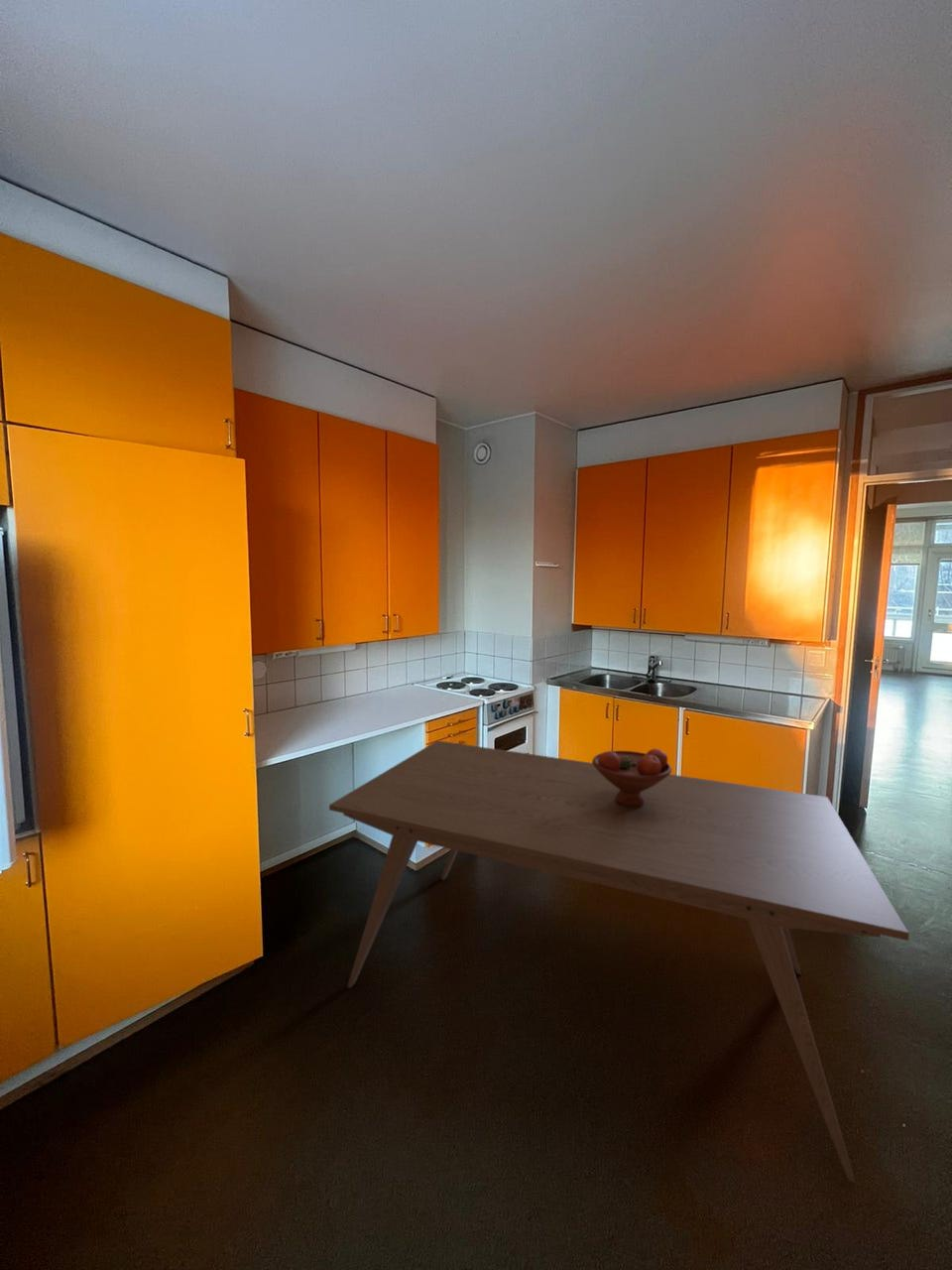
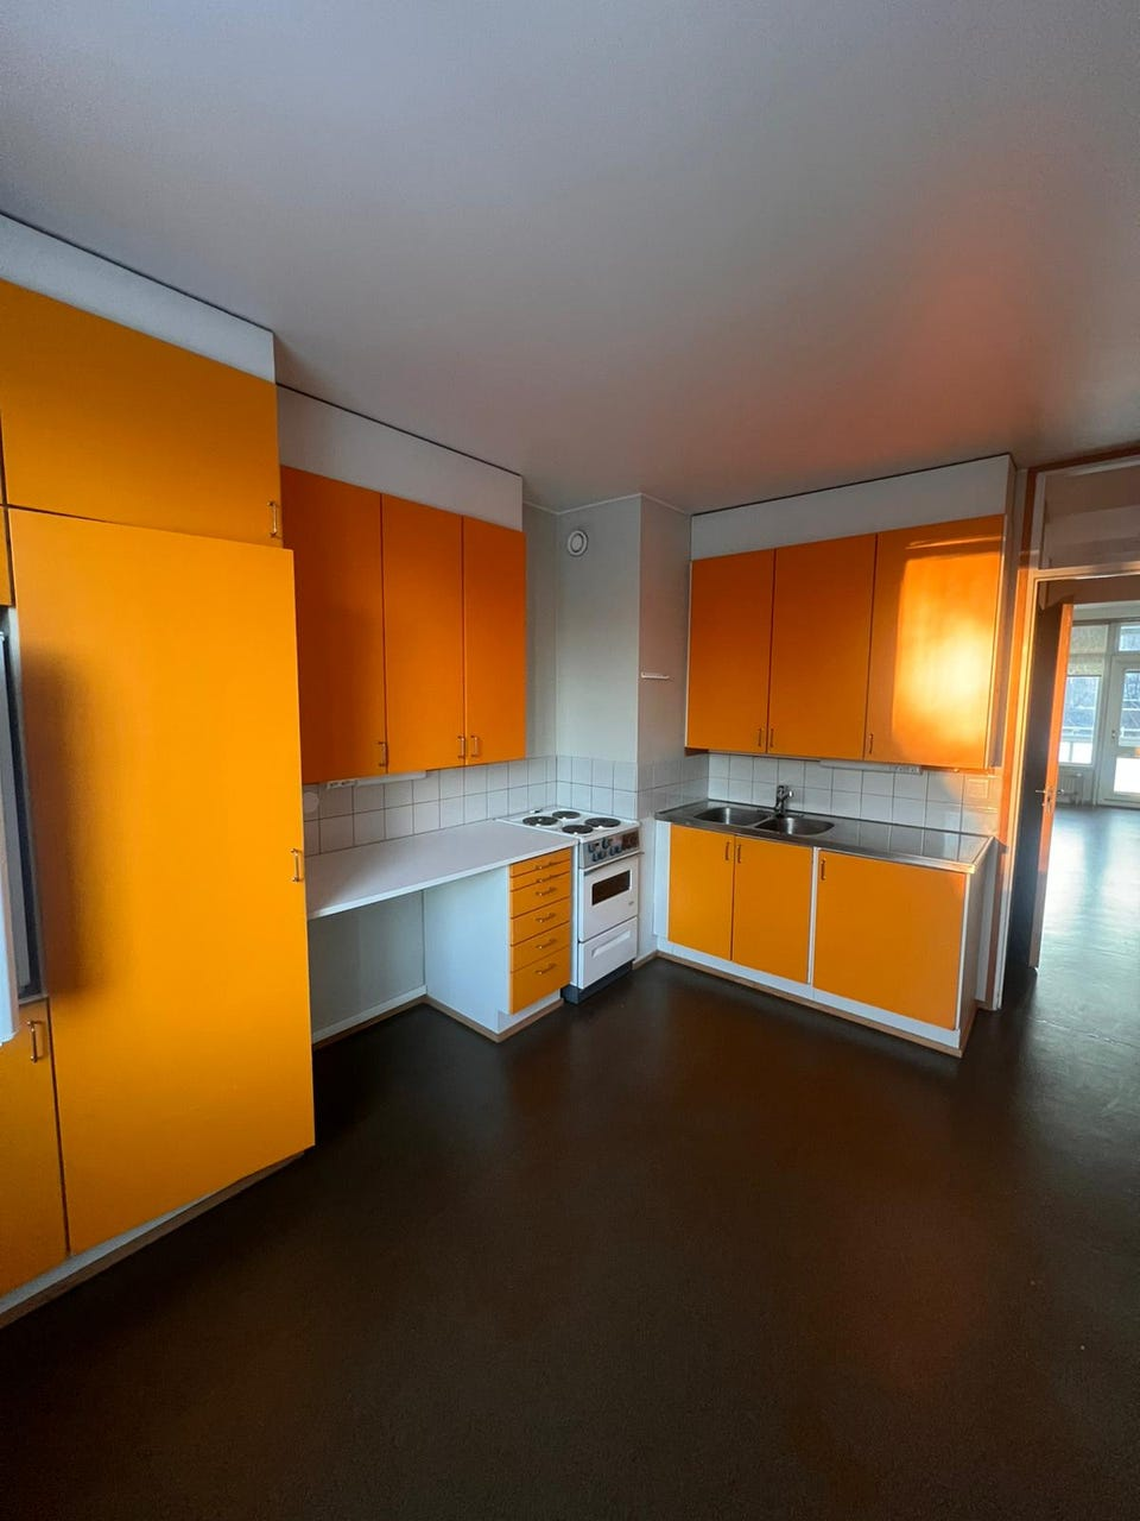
- fruit bowl [591,748,672,807]
- dining table [328,739,910,1184]
